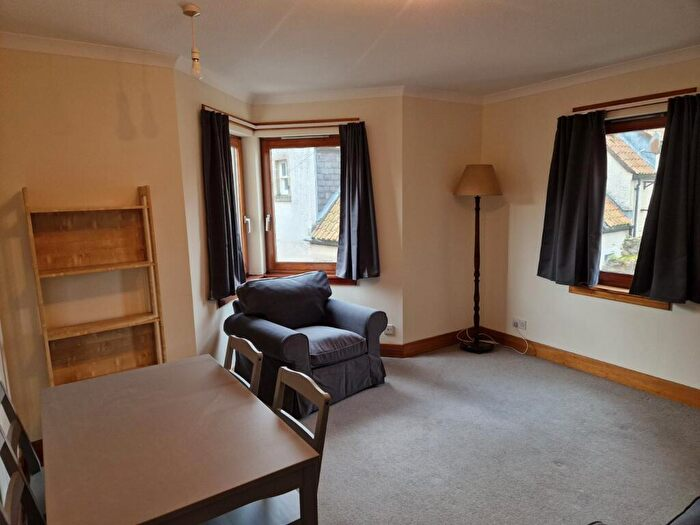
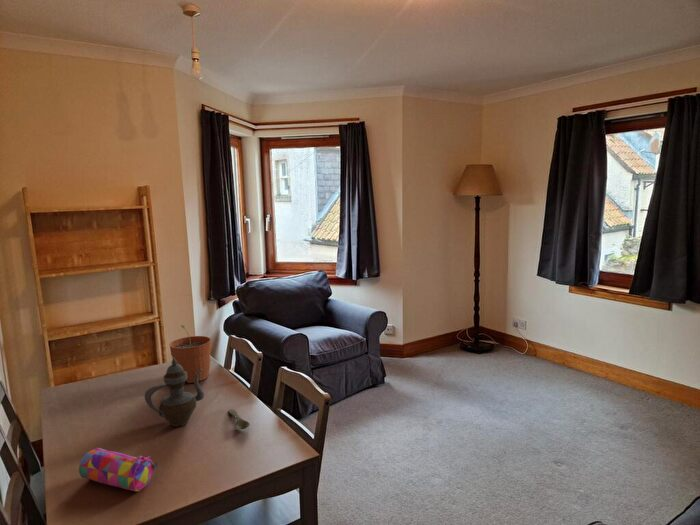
+ pencil case [78,447,158,492]
+ plant pot [168,324,212,384]
+ teapot [144,357,205,427]
+ spoon [227,408,251,430]
